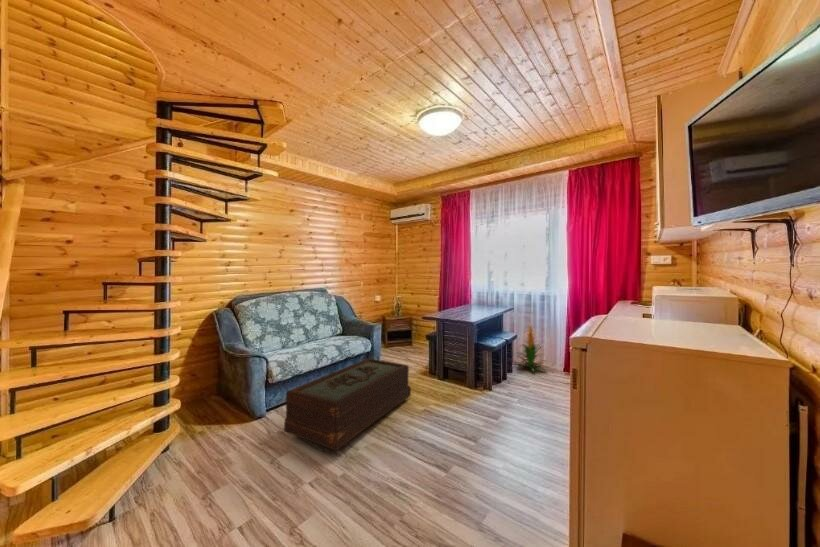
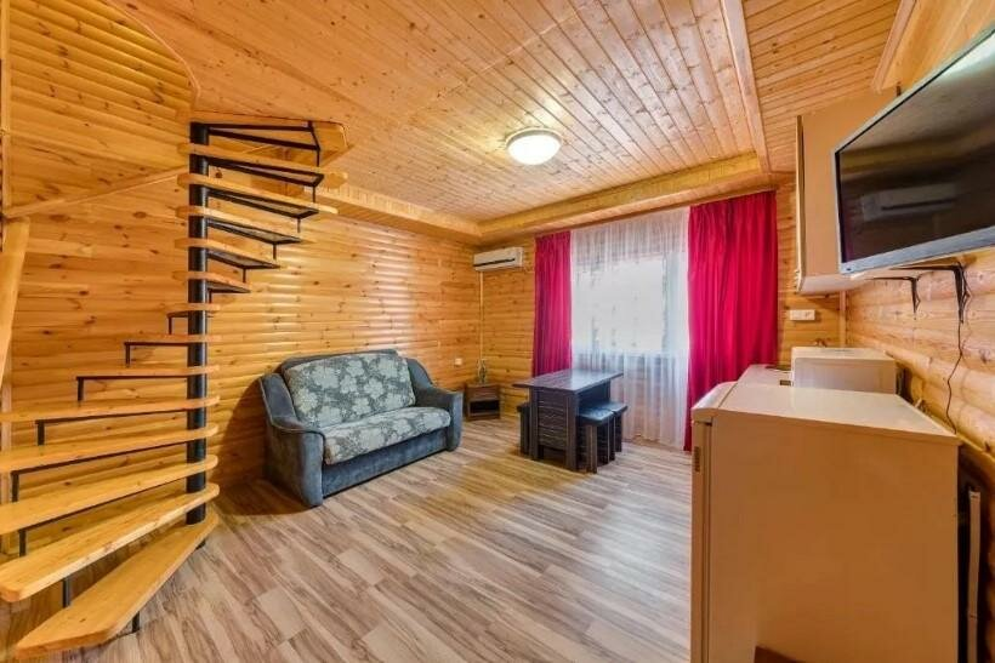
- indoor plant [514,321,547,373]
- coffee table [283,357,412,451]
